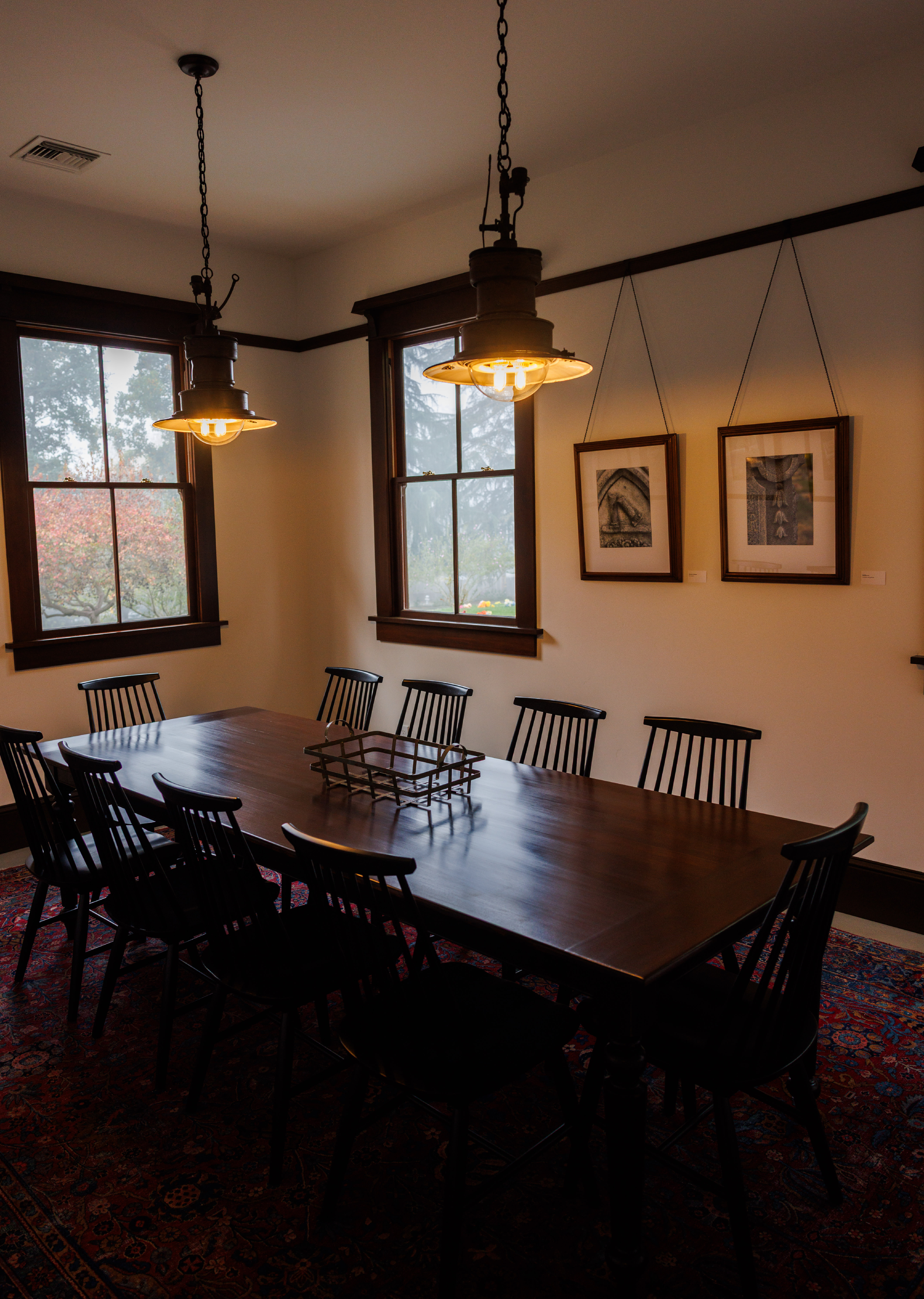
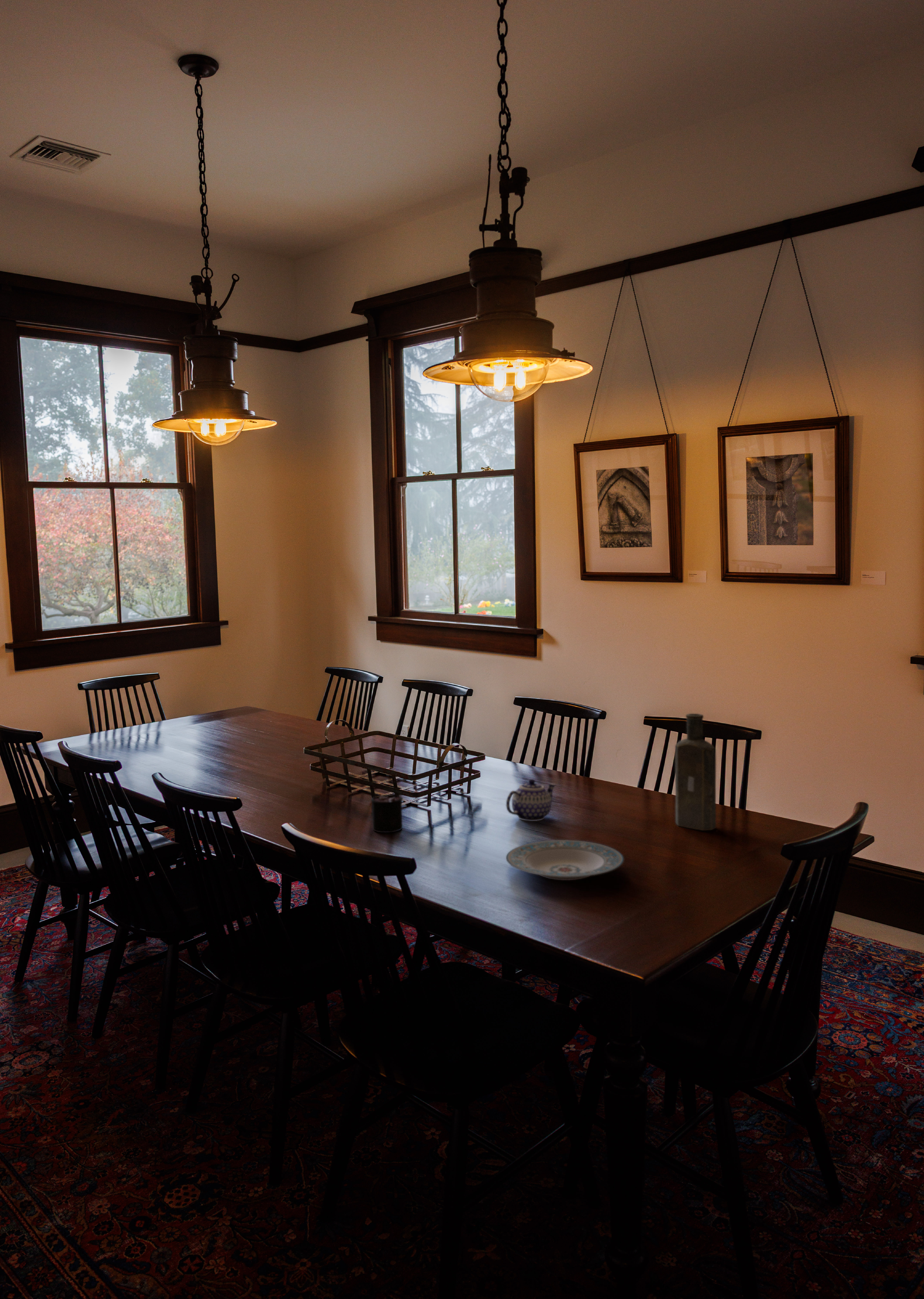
+ candle [370,782,403,833]
+ teapot [506,779,556,821]
+ plate [506,839,624,881]
+ bottle [675,713,716,831]
